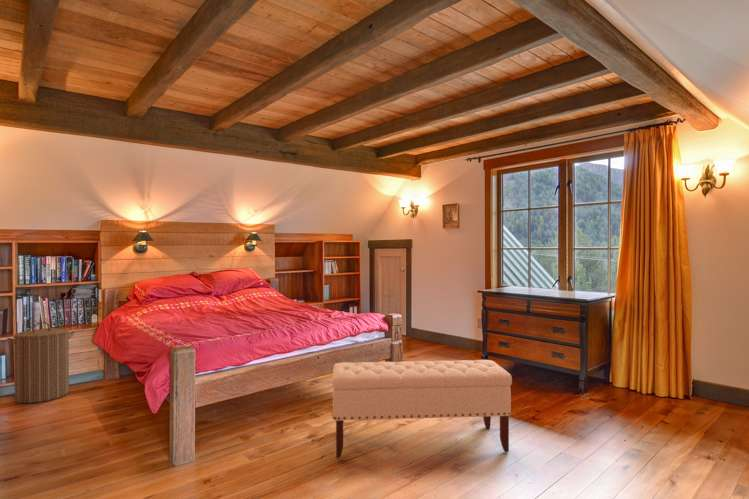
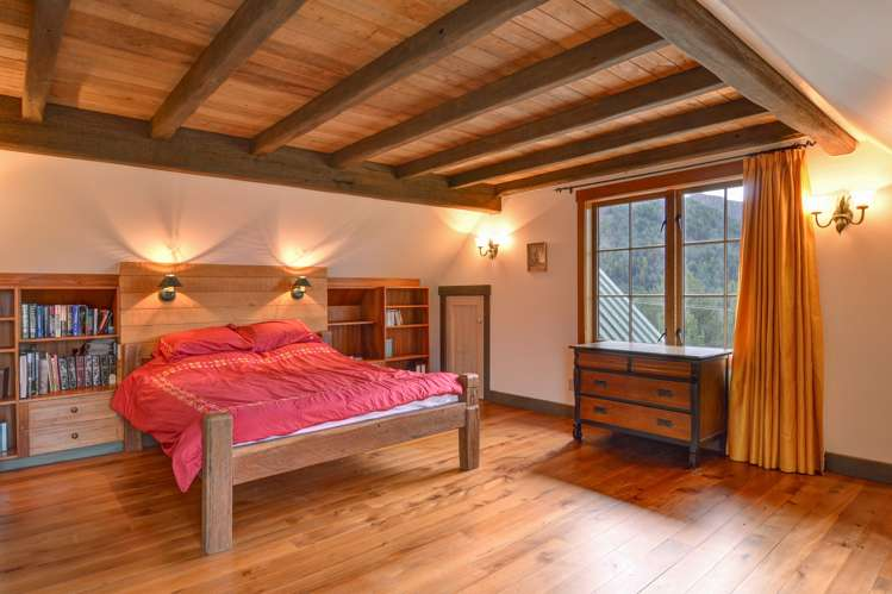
- bench [331,359,513,459]
- laundry hamper [6,321,76,404]
